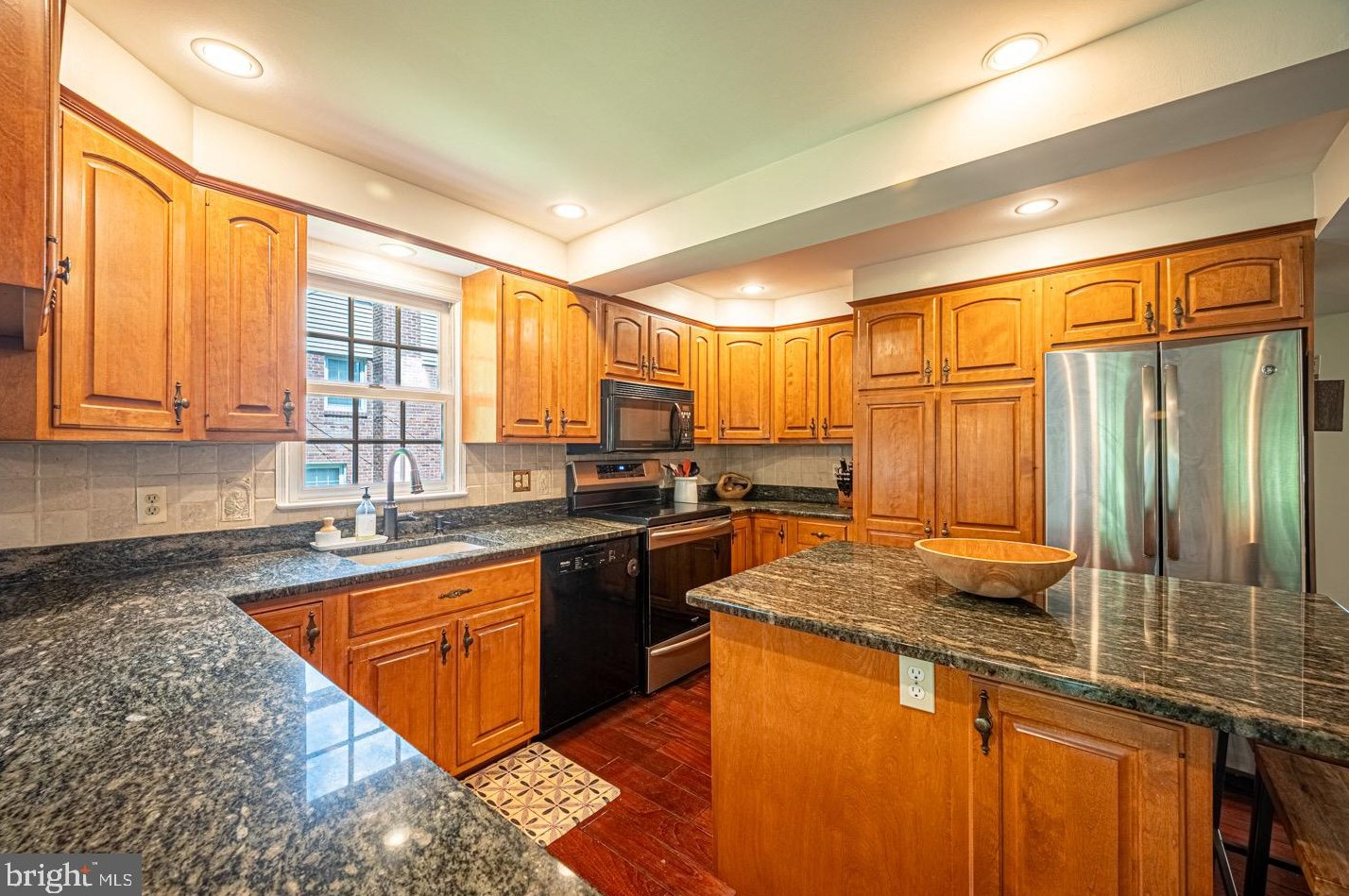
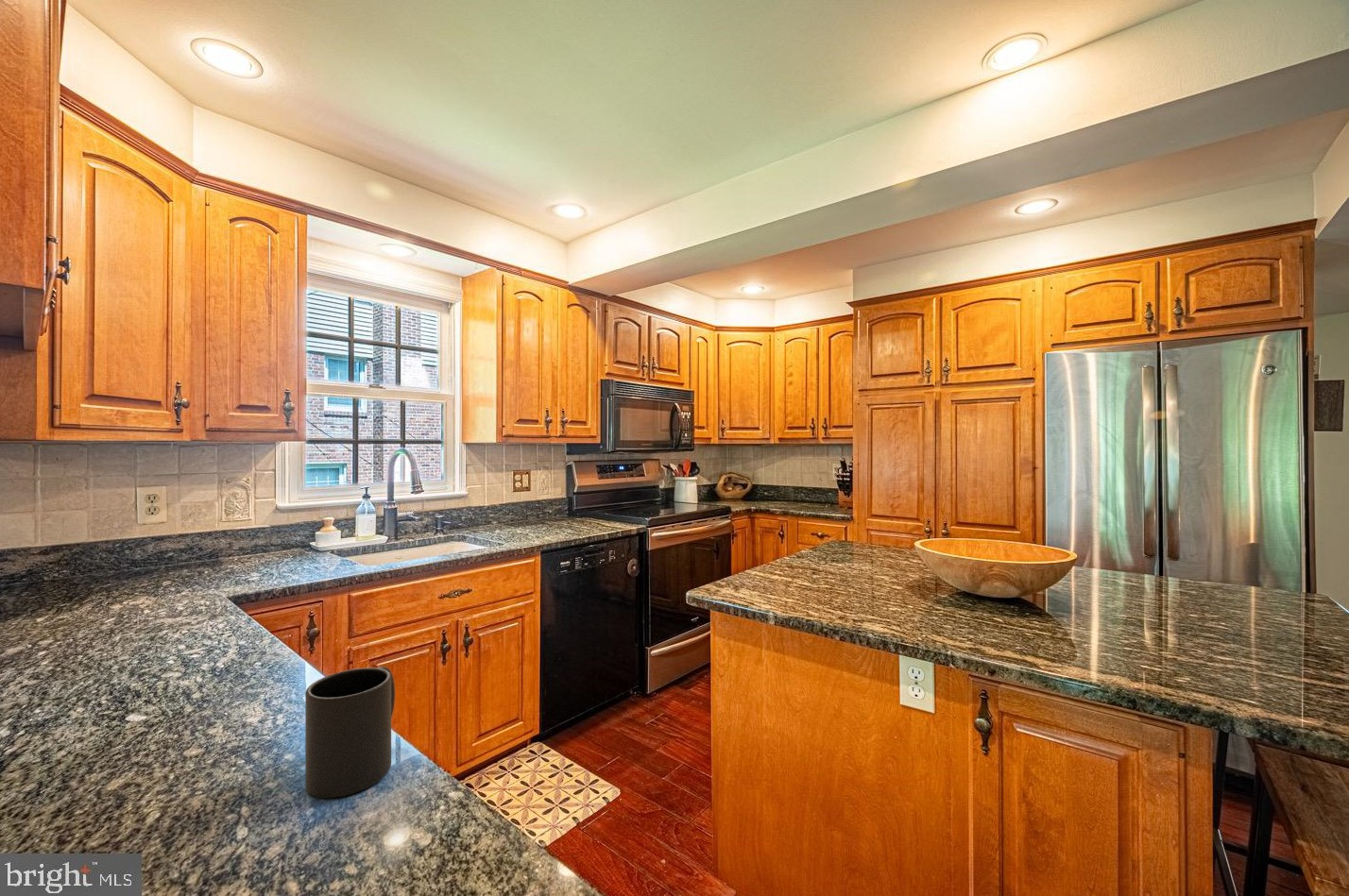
+ mug [304,666,396,799]
